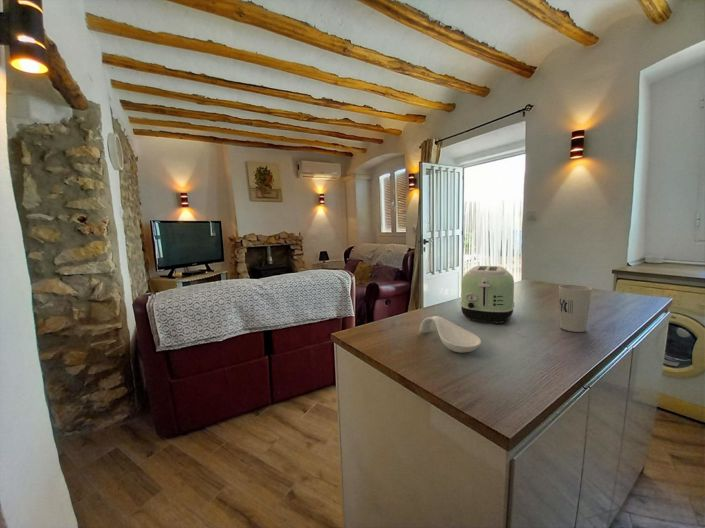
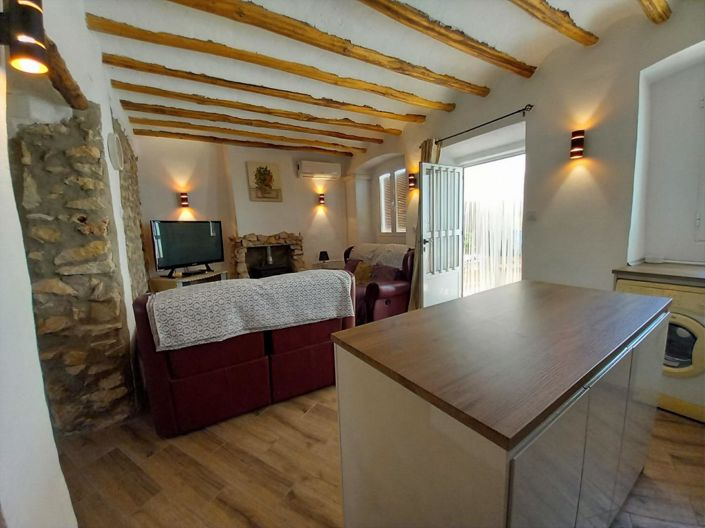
- spoon rest [419,315,482,354]
- cup [558,284,593,333]
- toaster [459,265,515,325]
